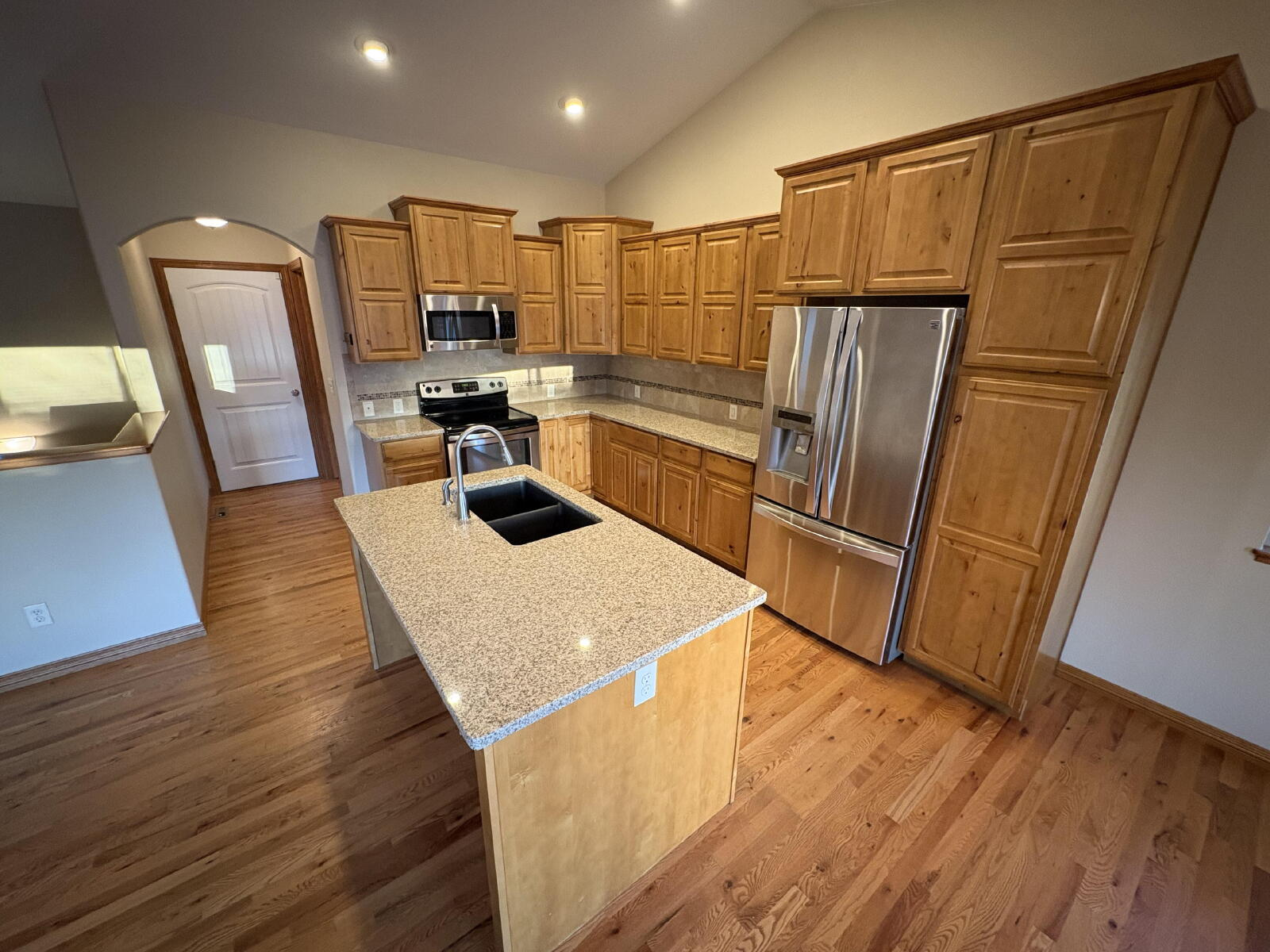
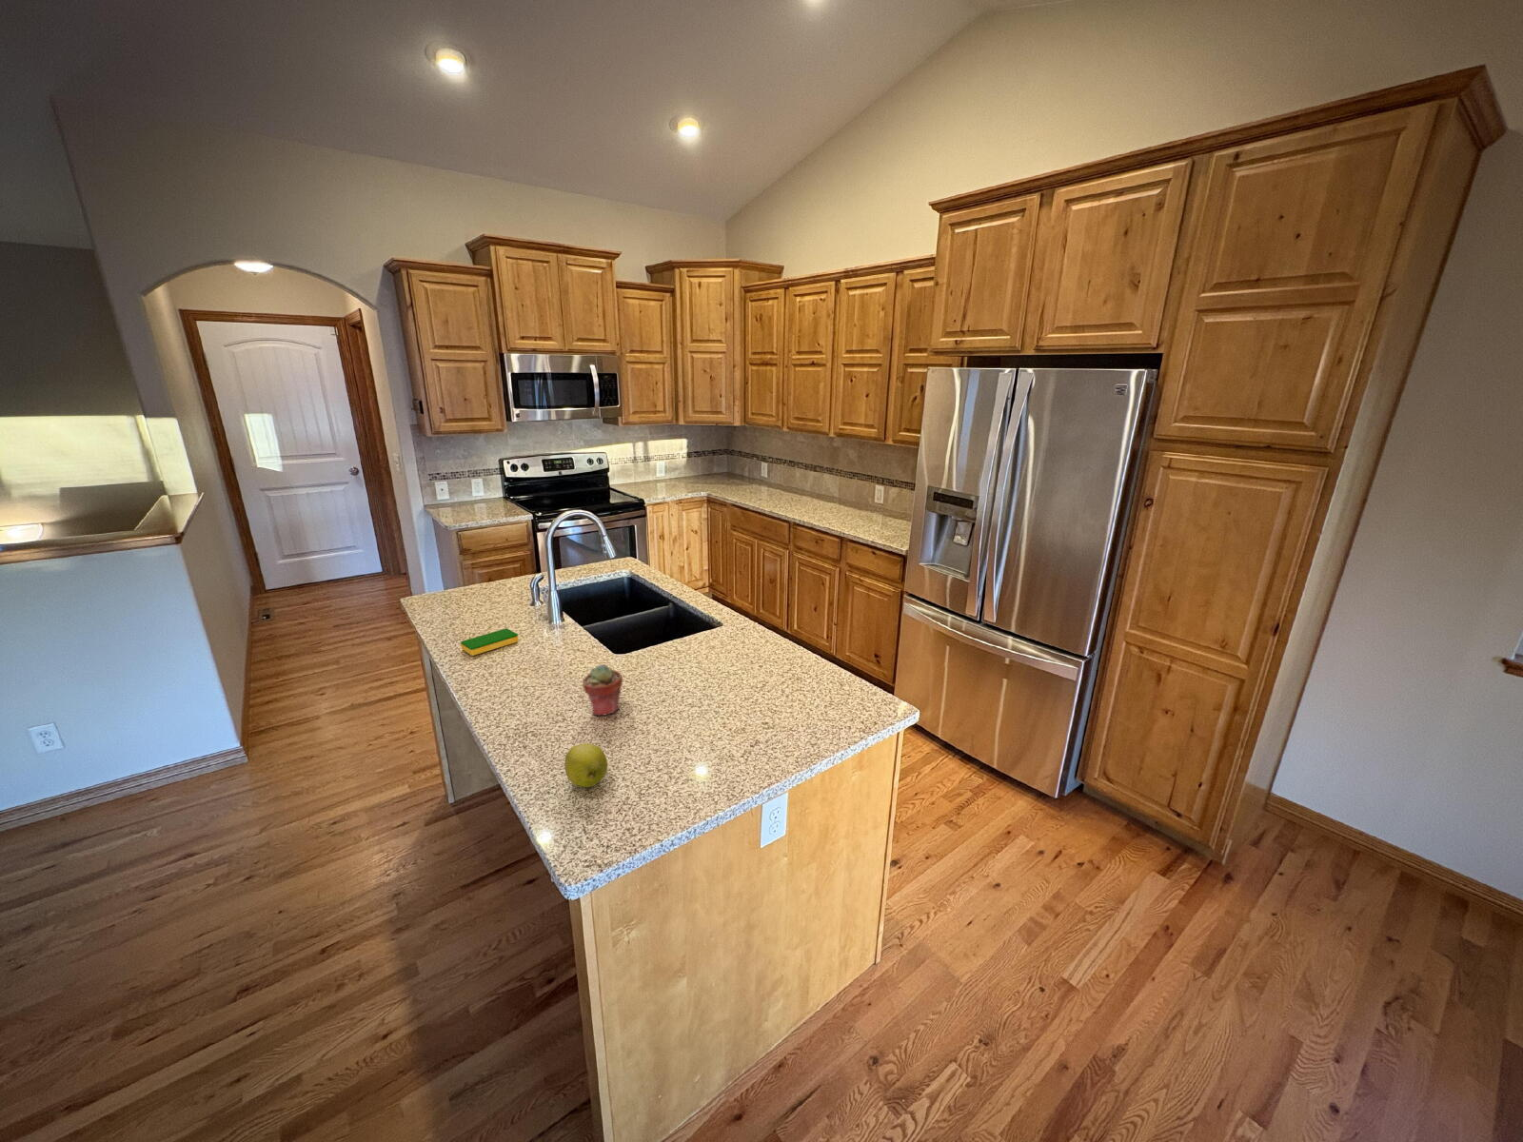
+ potted succulent [582,663,624,716]
+ apple [564,743,608,788]
+ dish sponge [459,627,519,656]
